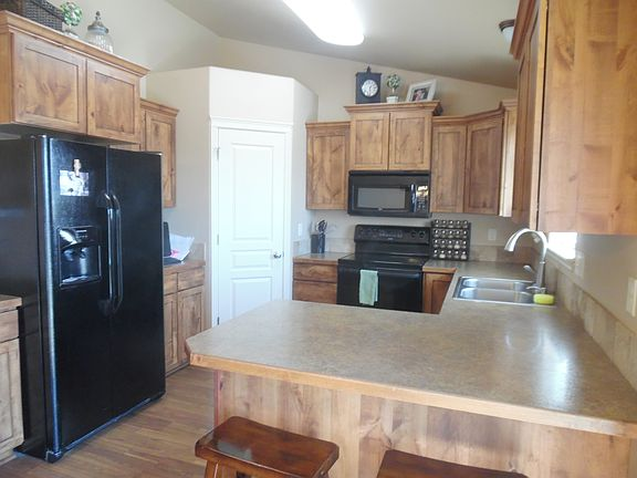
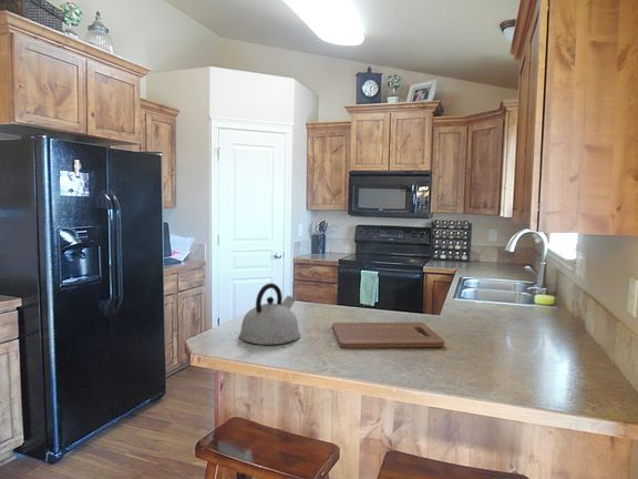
+ cutting board [331,322,445,349]
+ kettle [238,282,301,346]
